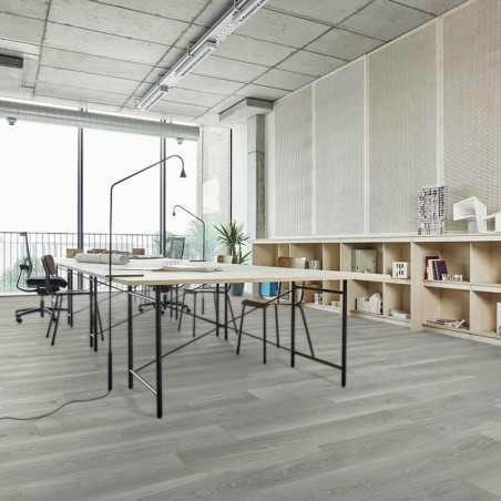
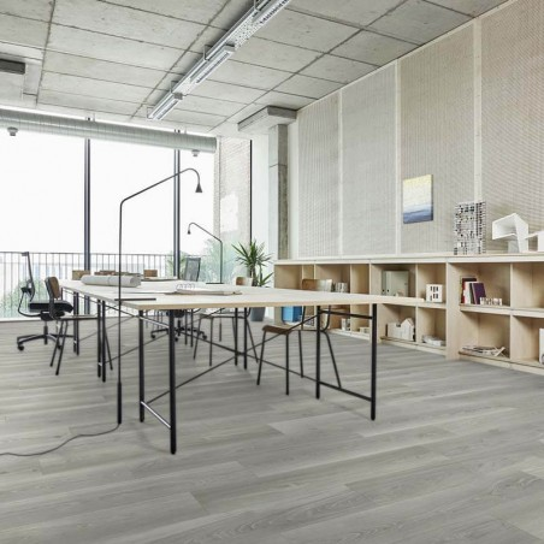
+ wall art [402,173,434,225]
